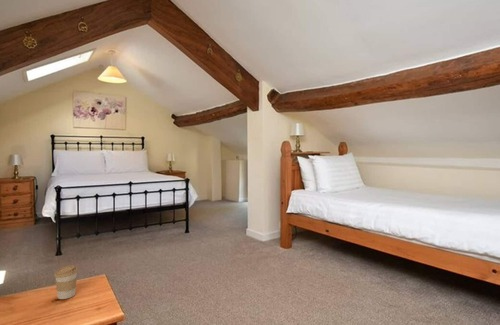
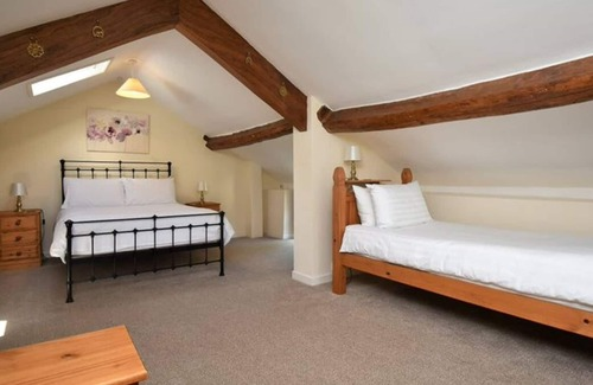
- coffee cup [53,265,78,300]
